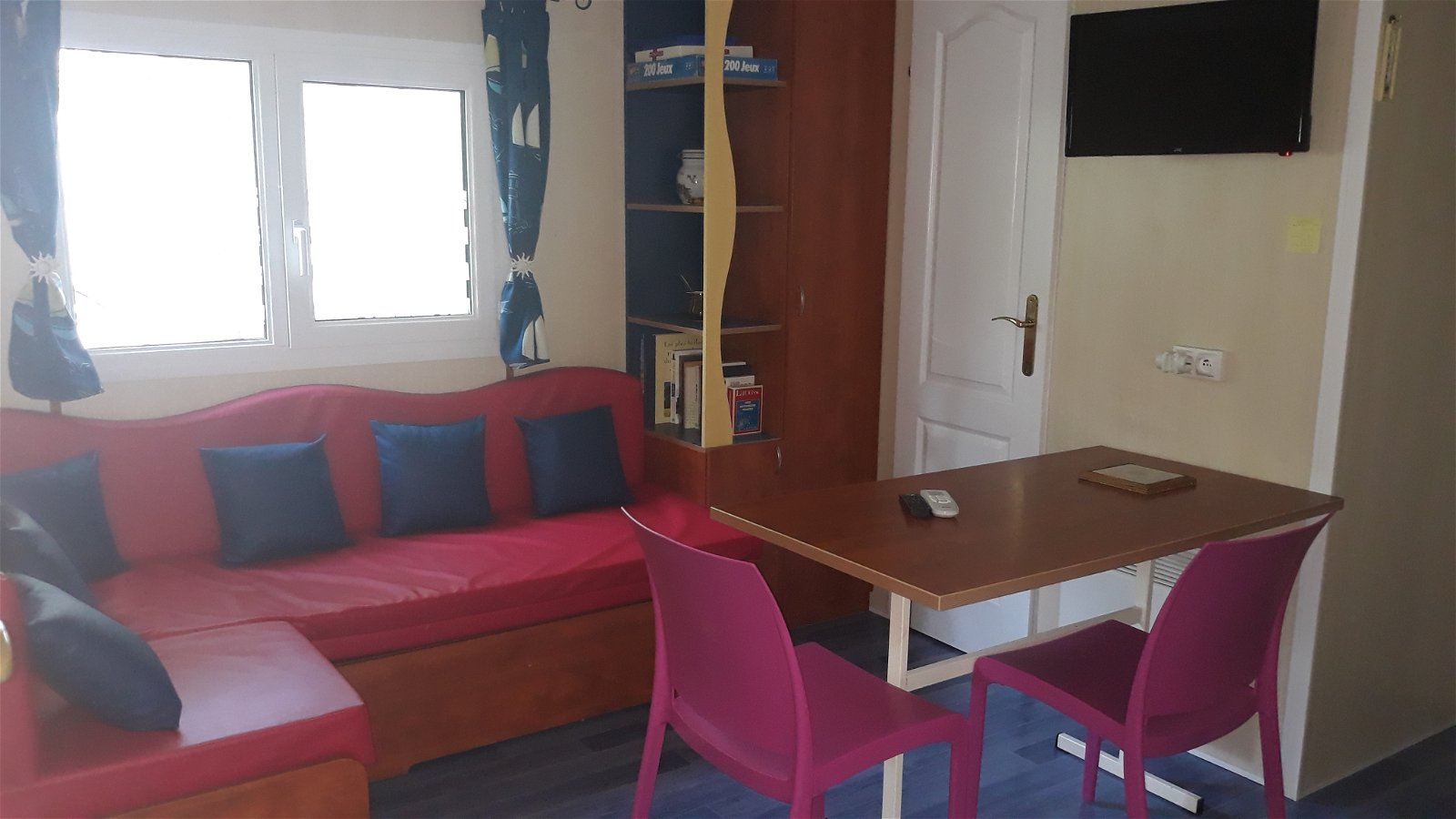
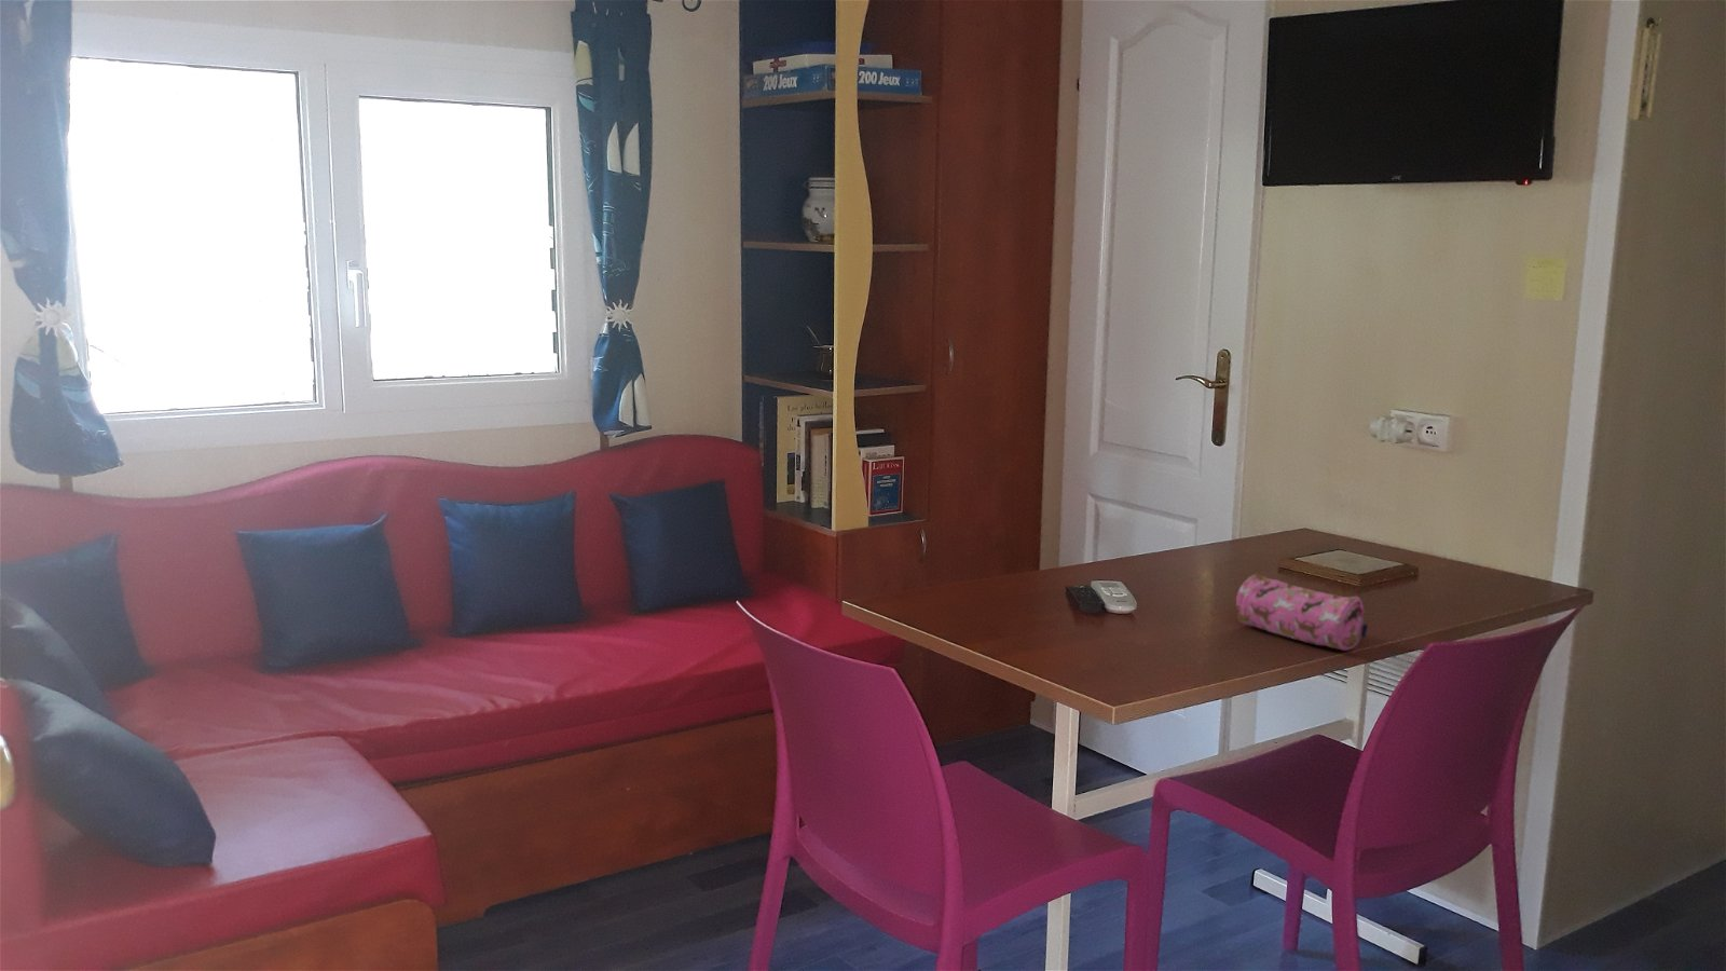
+ pencil case [1235,574,1369,652]
